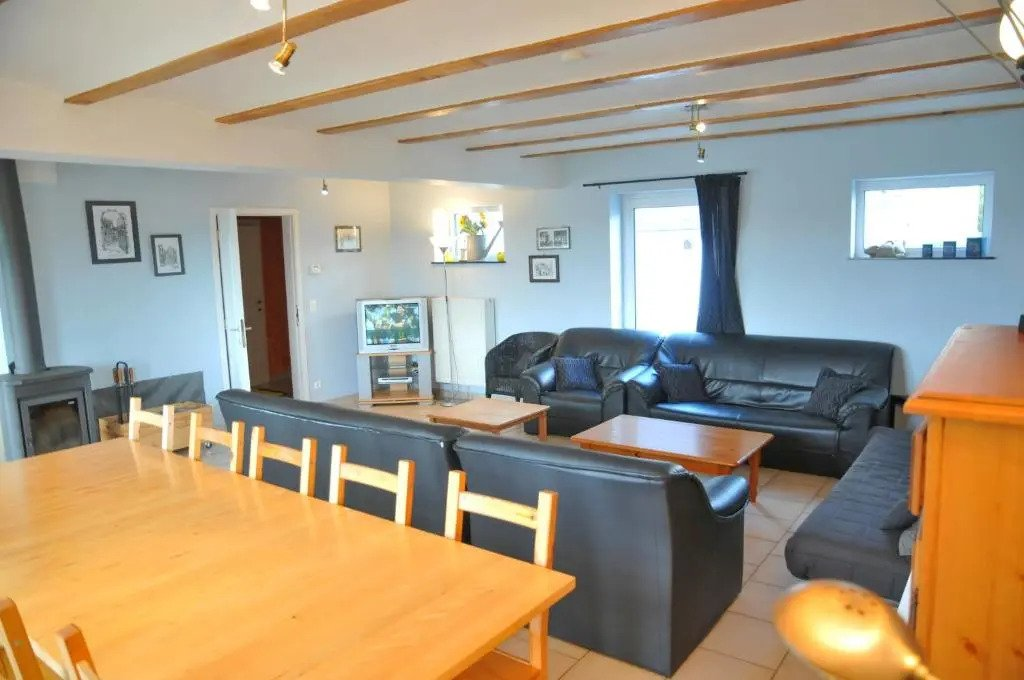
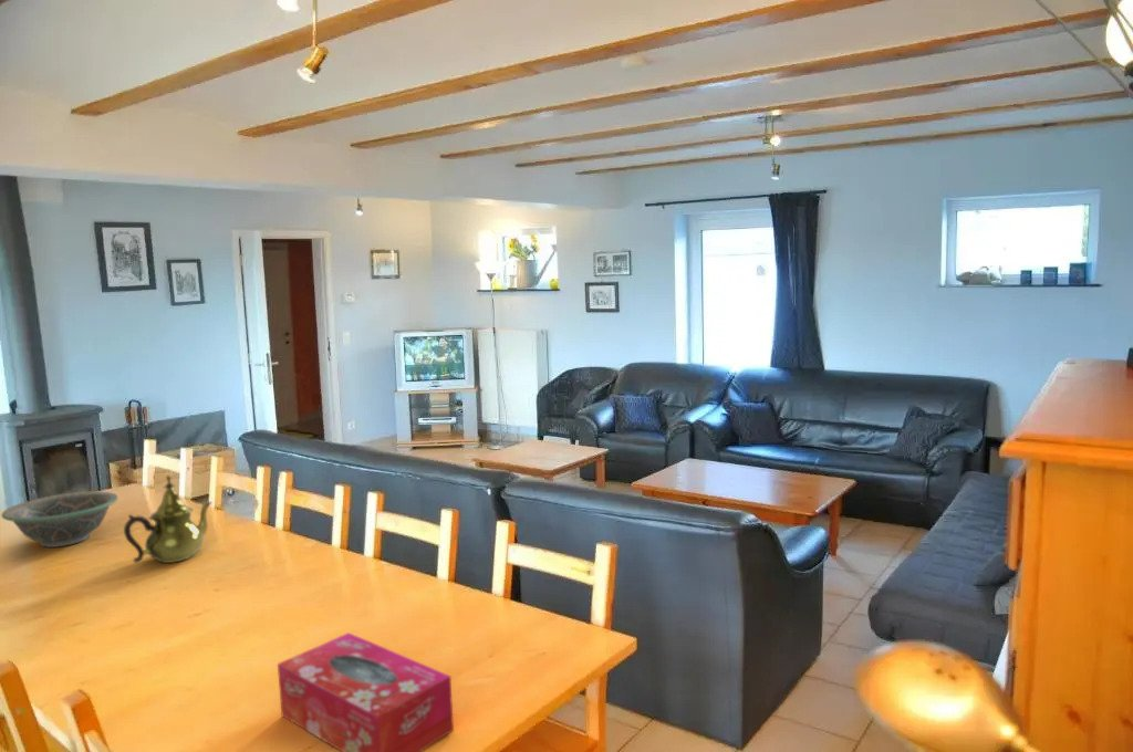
+ decorative bowl [0,490,119,549]
+ tissue box [277,631,455,752]
+ teapot [123,474,214,564]
